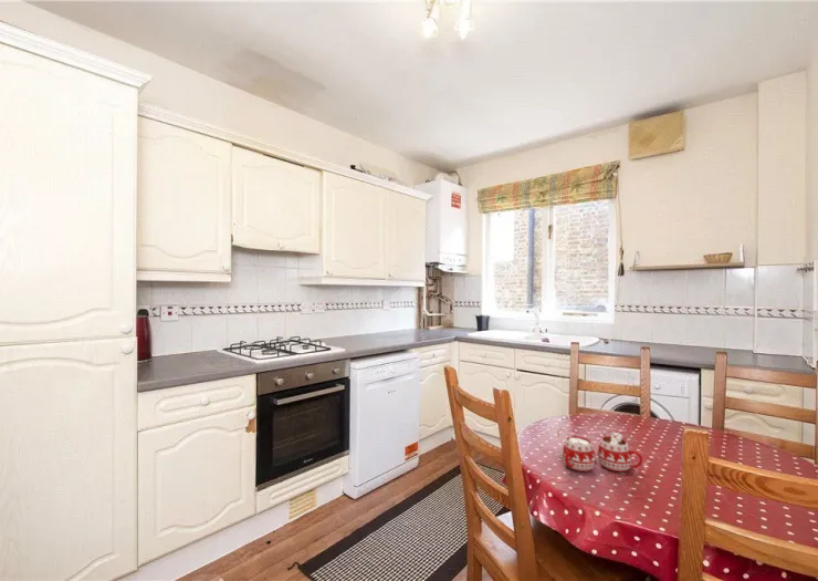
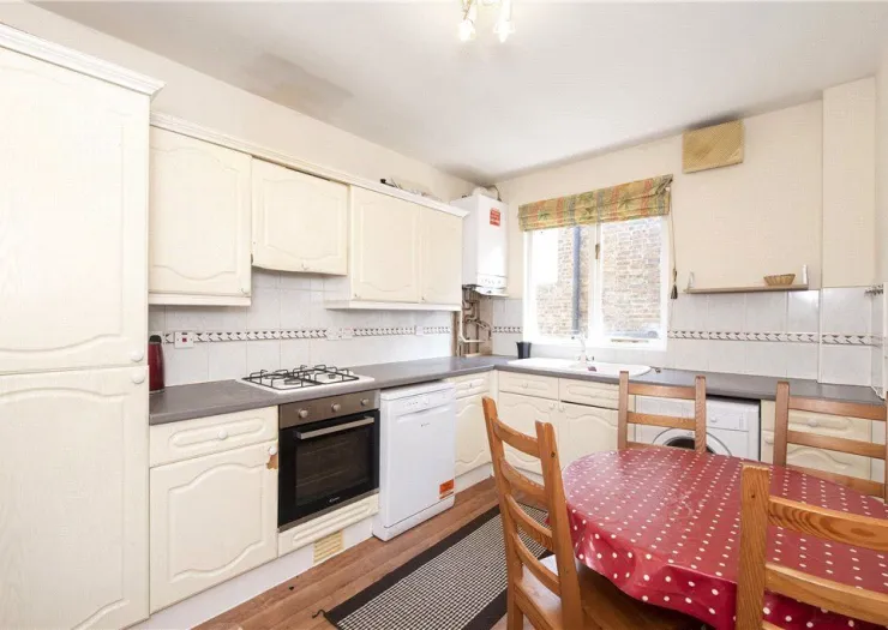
- mug [556,427,643,474]
